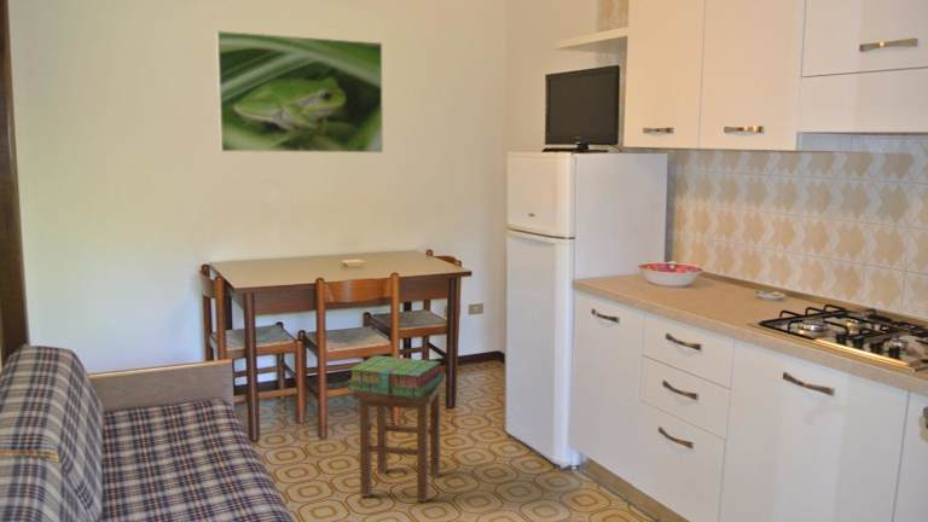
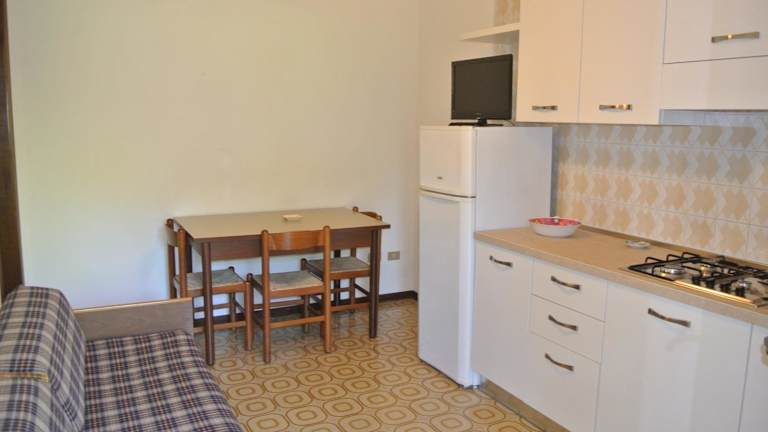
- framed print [215,30,384,153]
- stack of books [346,354,445,398]
- stool [352,373,447,503]
